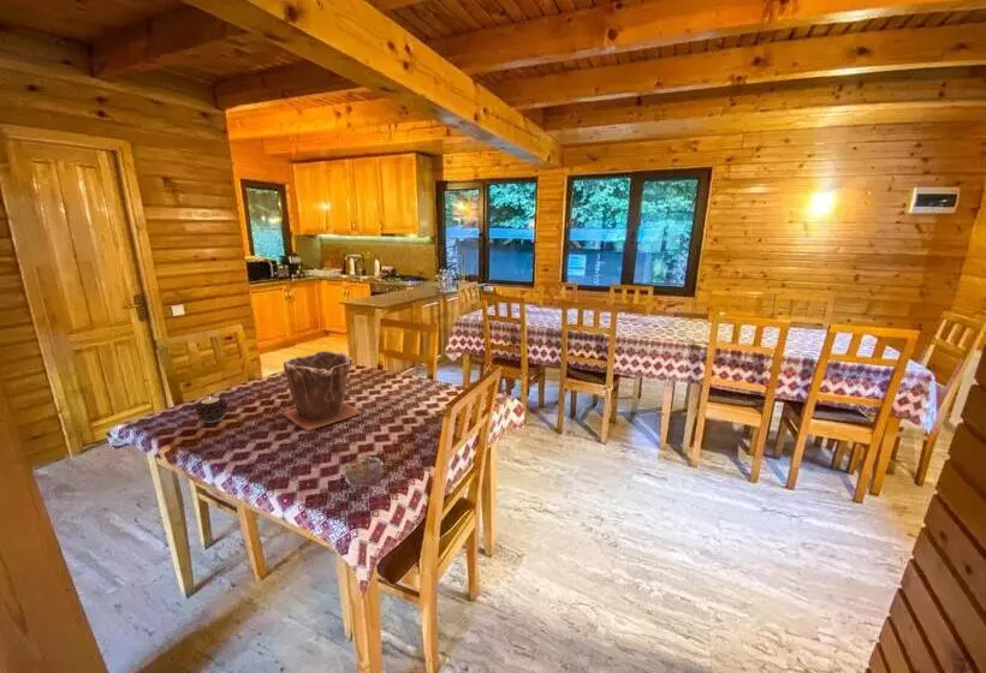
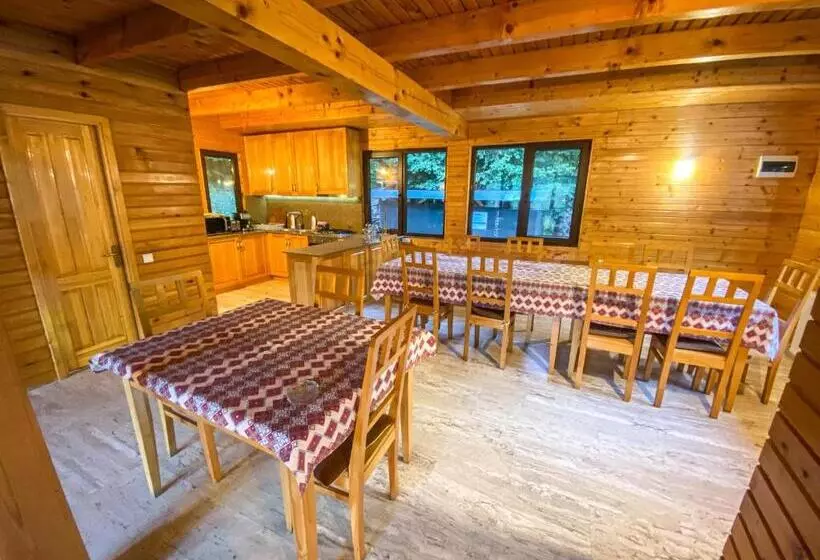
- candle [194,395,228,424]
- plant pot [281,350,363,431]
